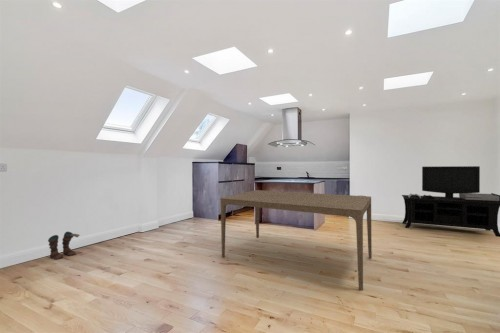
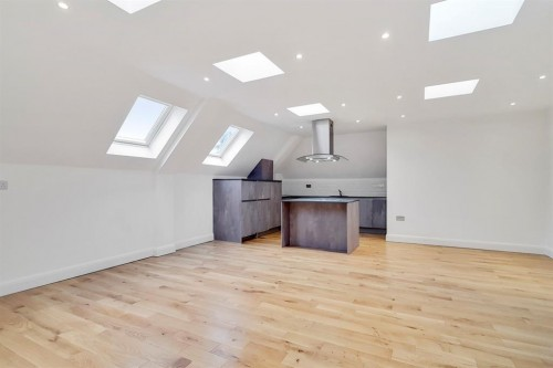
- dining table [220,189,373,292]
- boots [47,231,81,261]
- media console [401,165,500,238]
